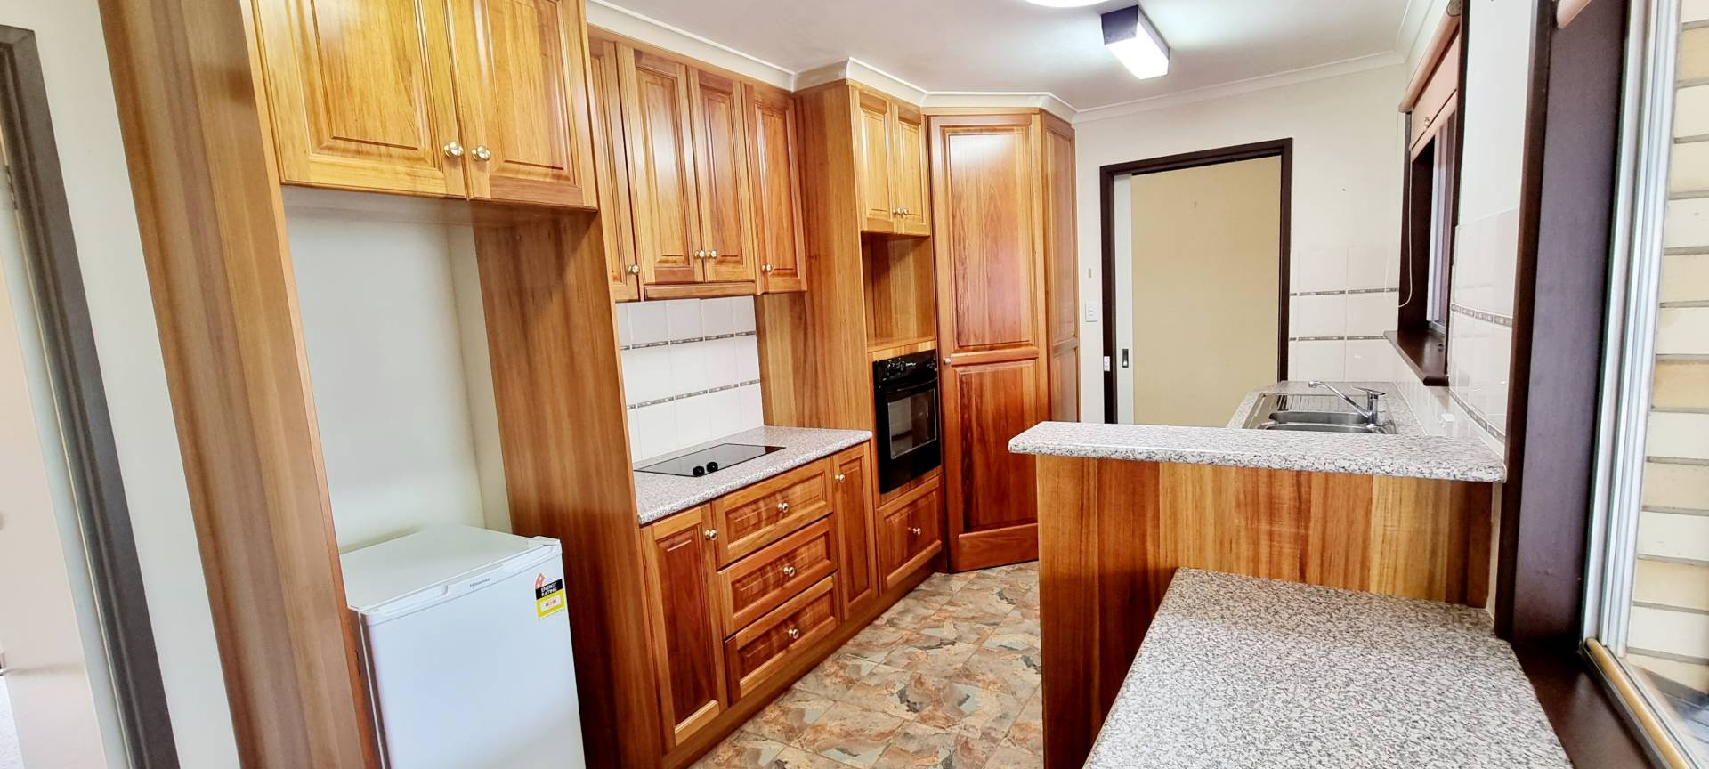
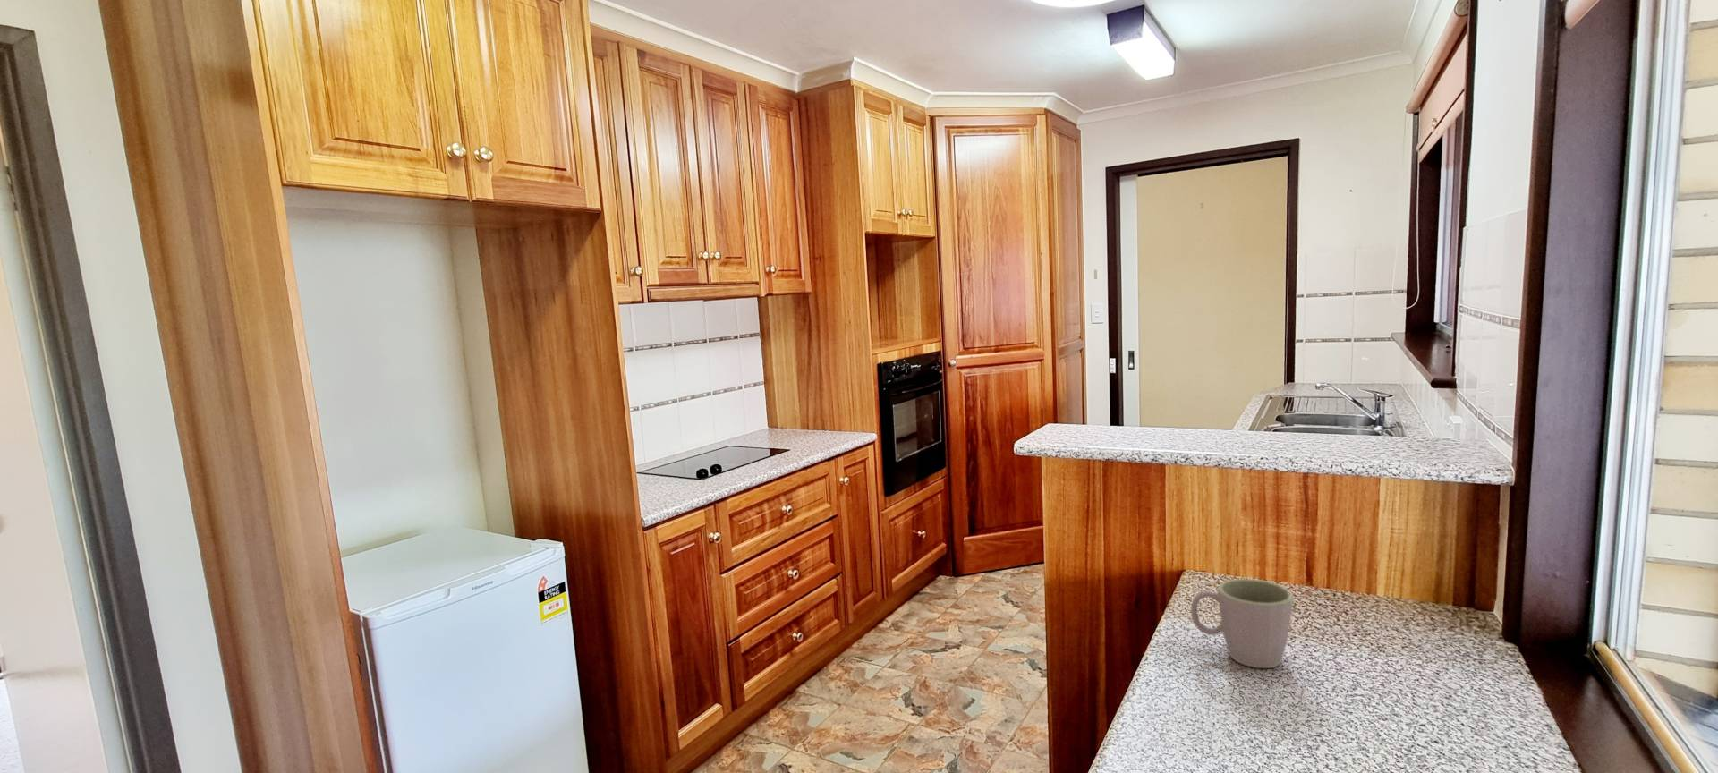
+ mug [1190,578,1295,669]
